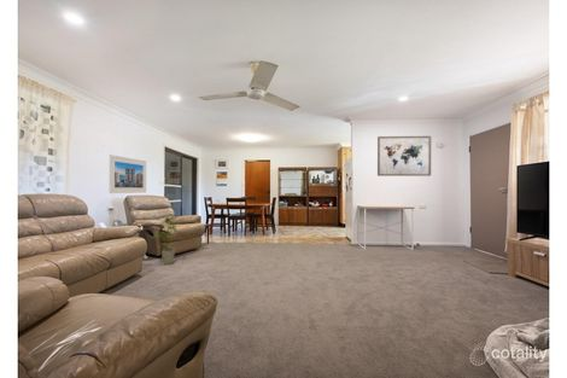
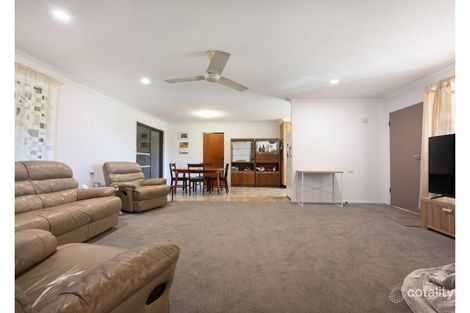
- wall art [376,135,432,178]
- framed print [109,153,147,194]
- house plant [153,216,179,266]
